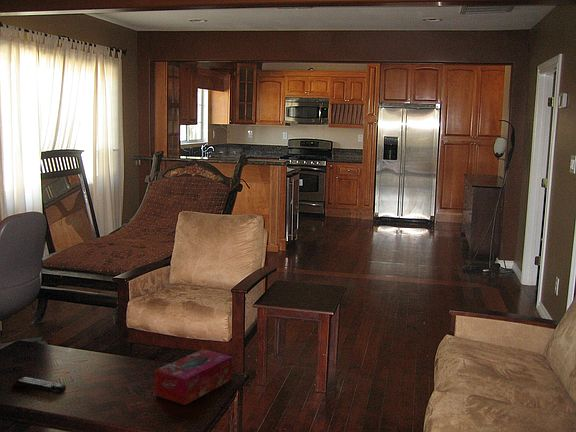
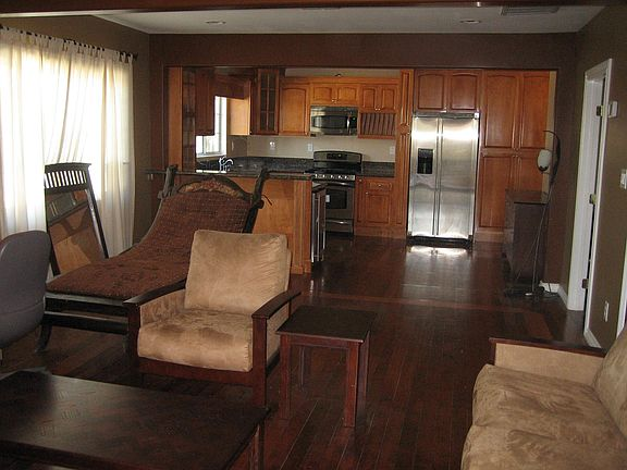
- tissue box [154,348,233,406]
- remote control [12,376,67,395]
